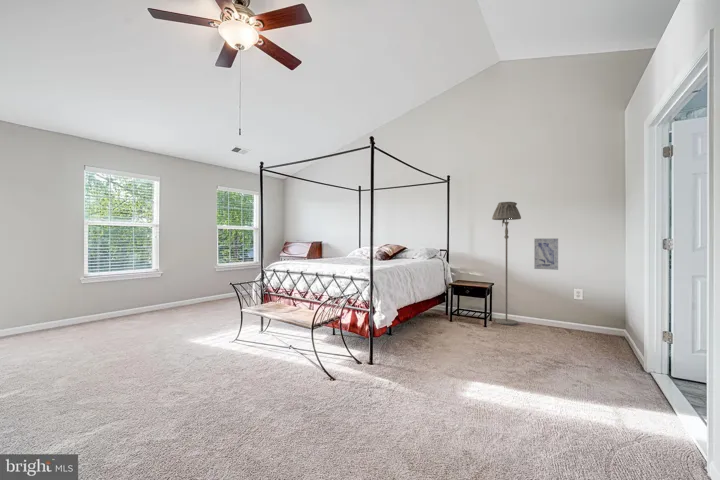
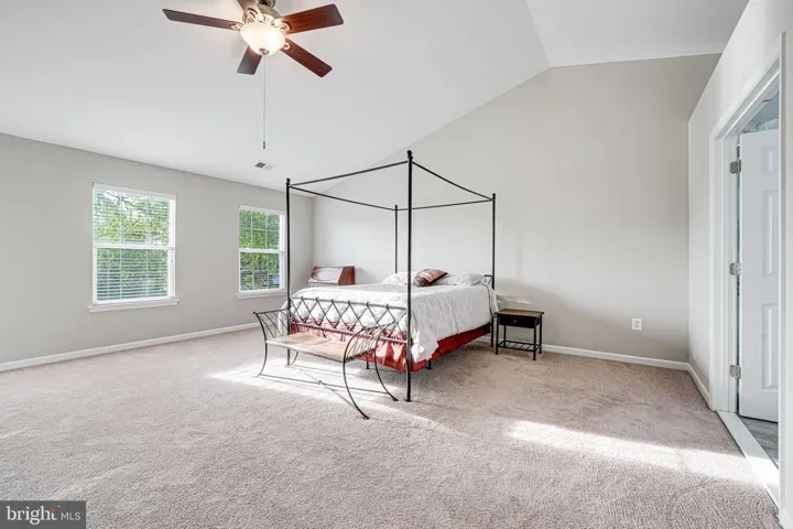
- floor lamp [491,201,522,326]
- wall art [533,237,559,271]
